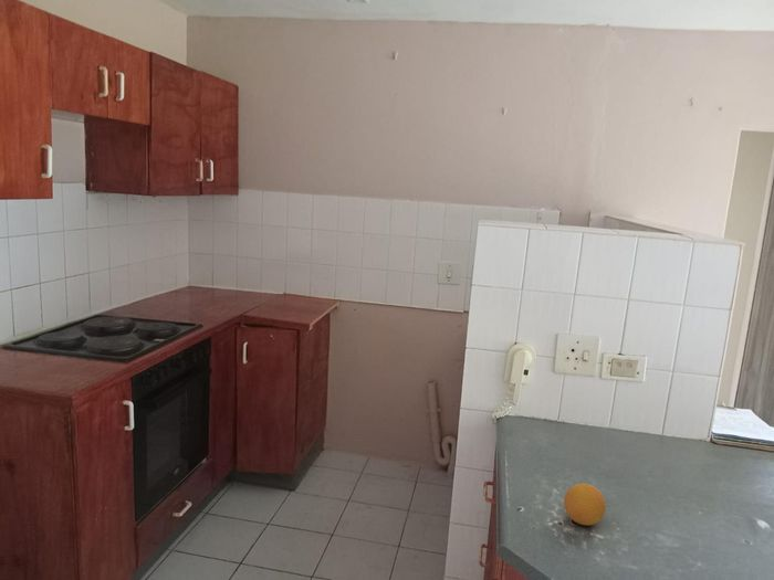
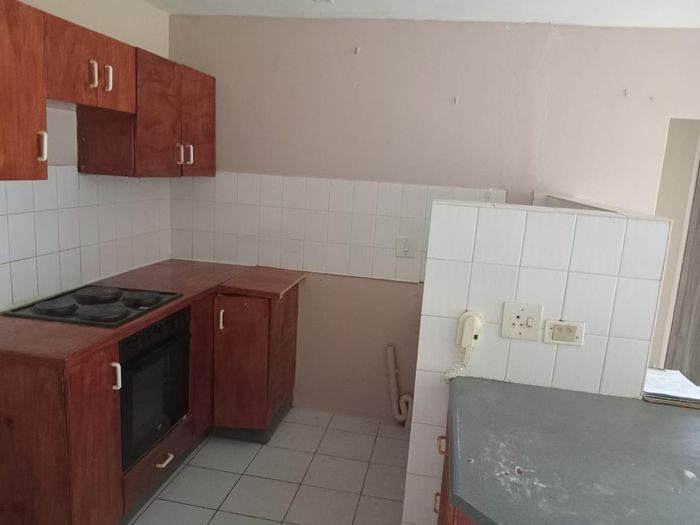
- fruit [563,483,607,527]
